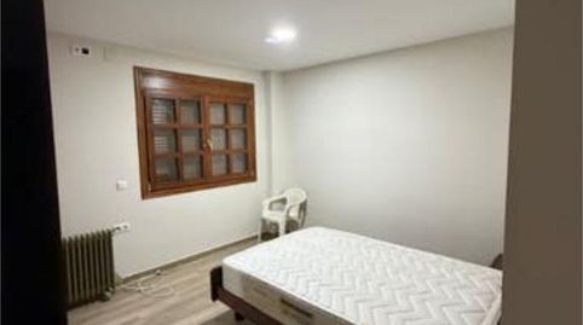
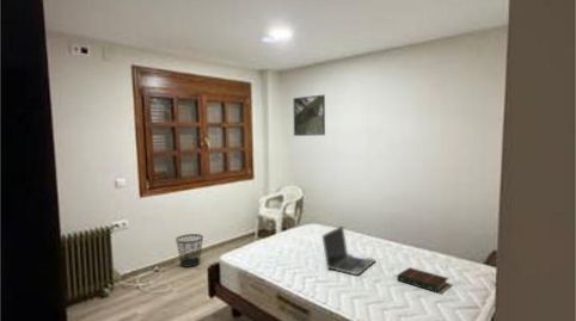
+ book [396,266,451,294]
+ laptop [321,224,376,277]
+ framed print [293,94,326,137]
+ wastebasket [174,233,204,268]
